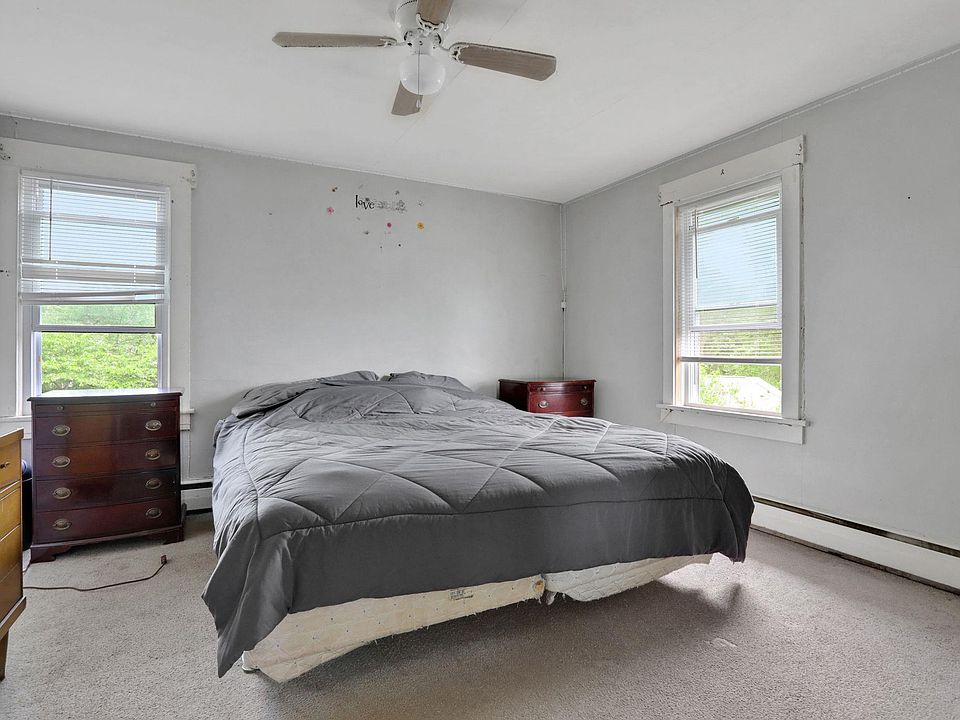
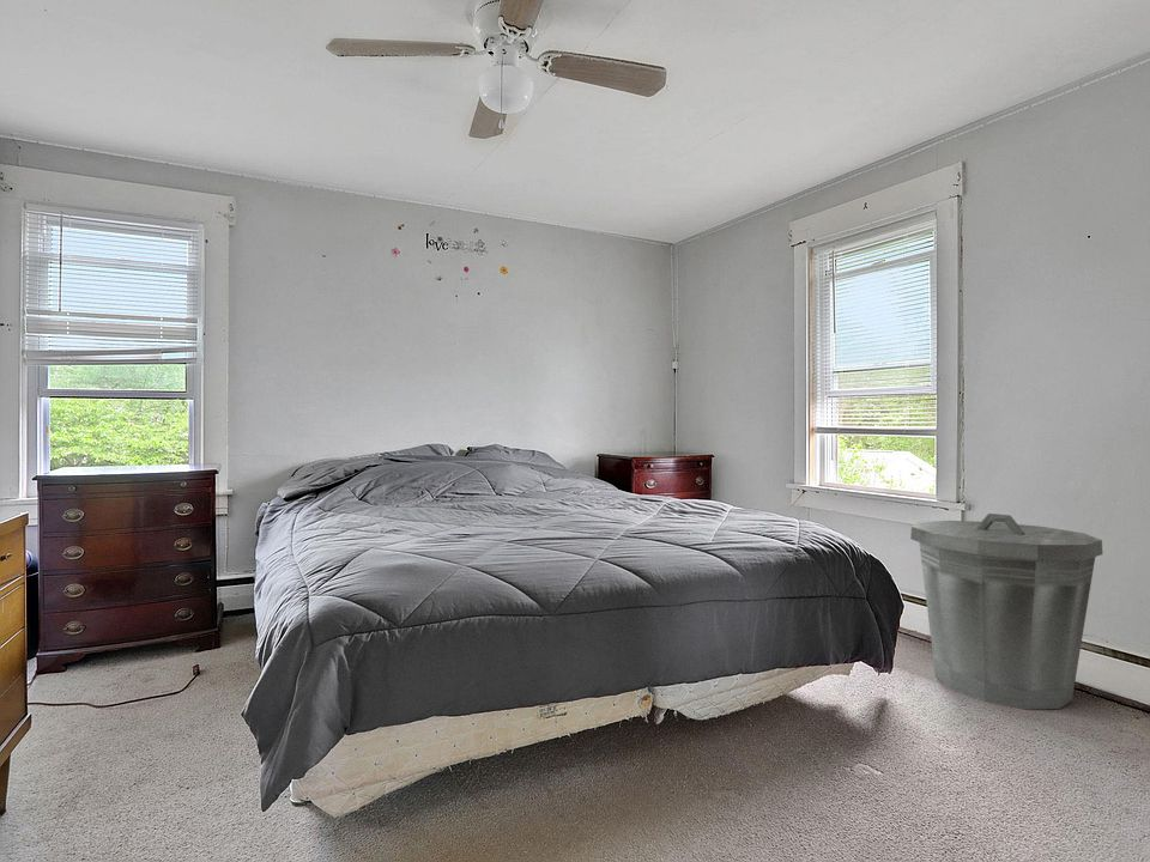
+ trash can [909,512,1103,710]
